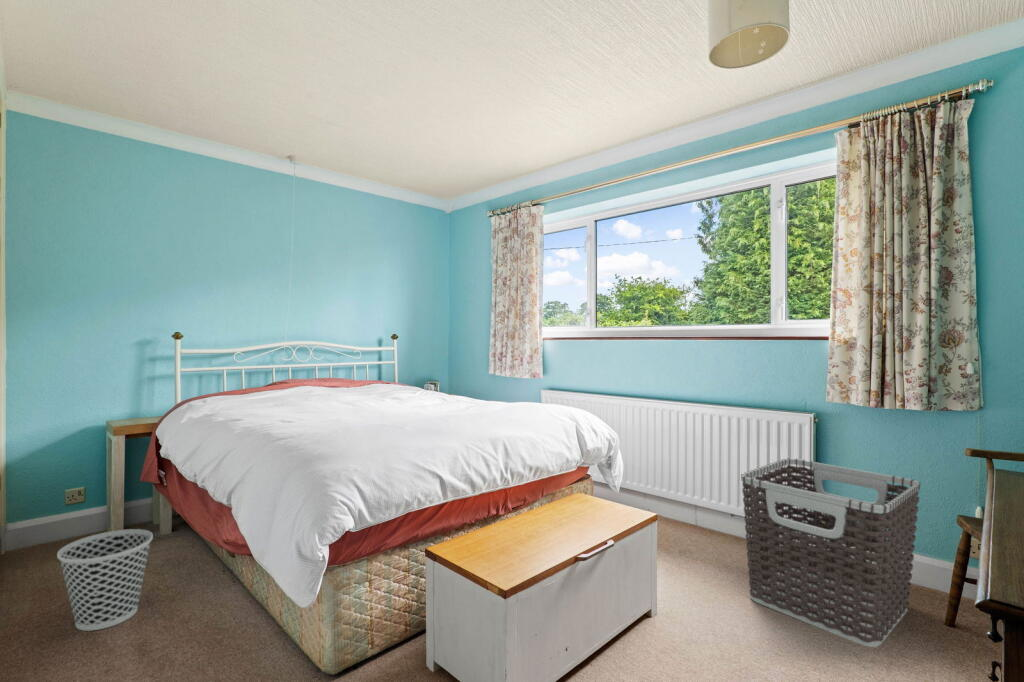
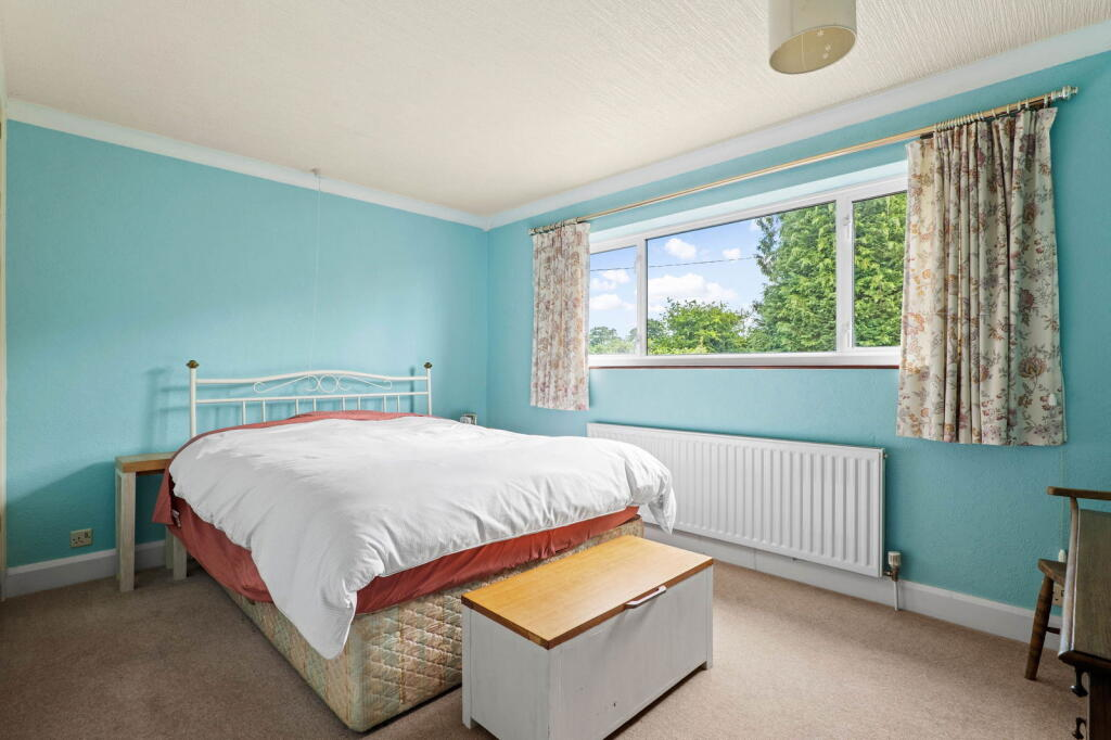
- clothes hamper [740,457,921,648]
- wastebasket [56,528,154,632]
